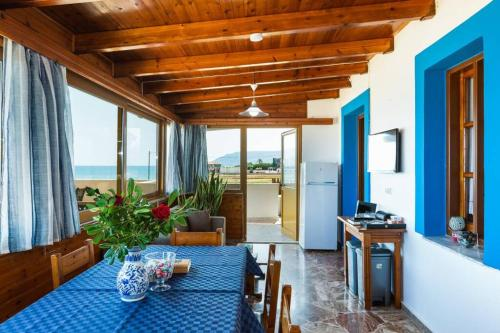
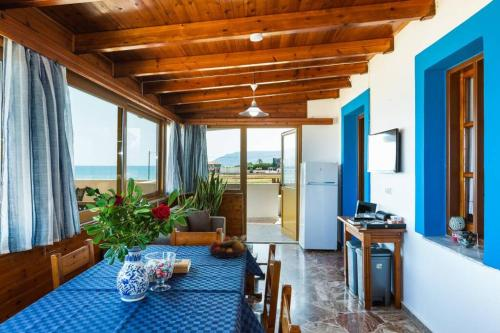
+ fruit bowl [208,234,249,259]
